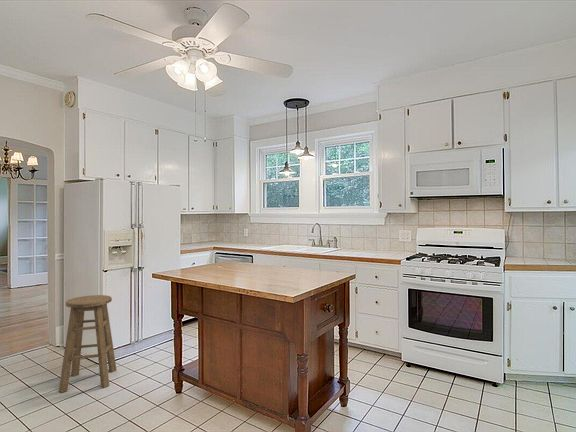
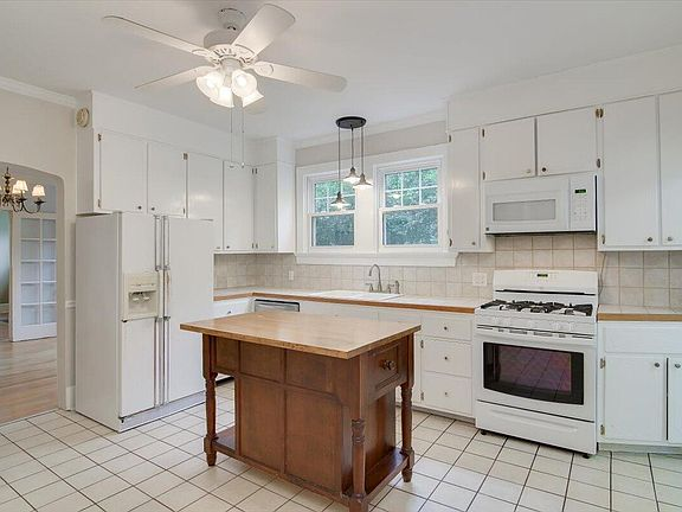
- bar stool [58,294,117,393]
